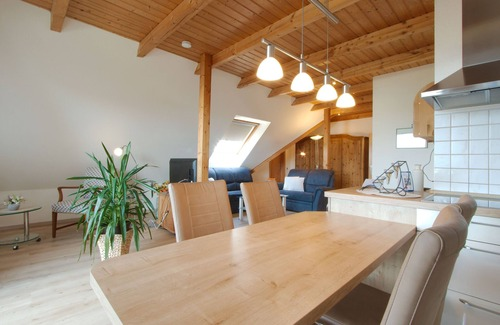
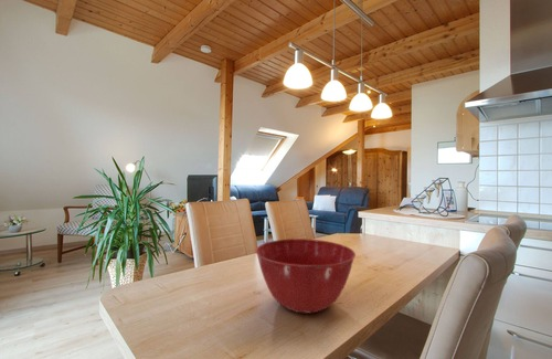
+ mixing bowl [255,237,357,314]
